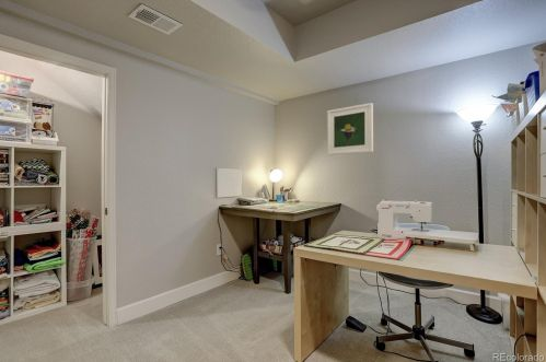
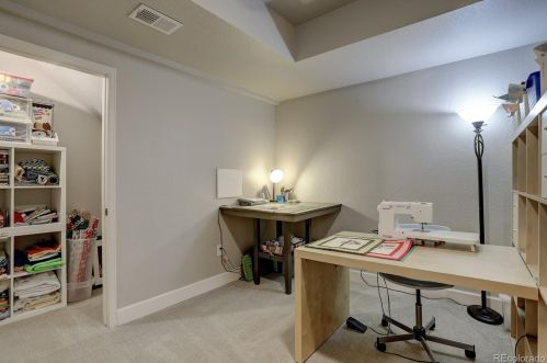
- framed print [326,102,374,156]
